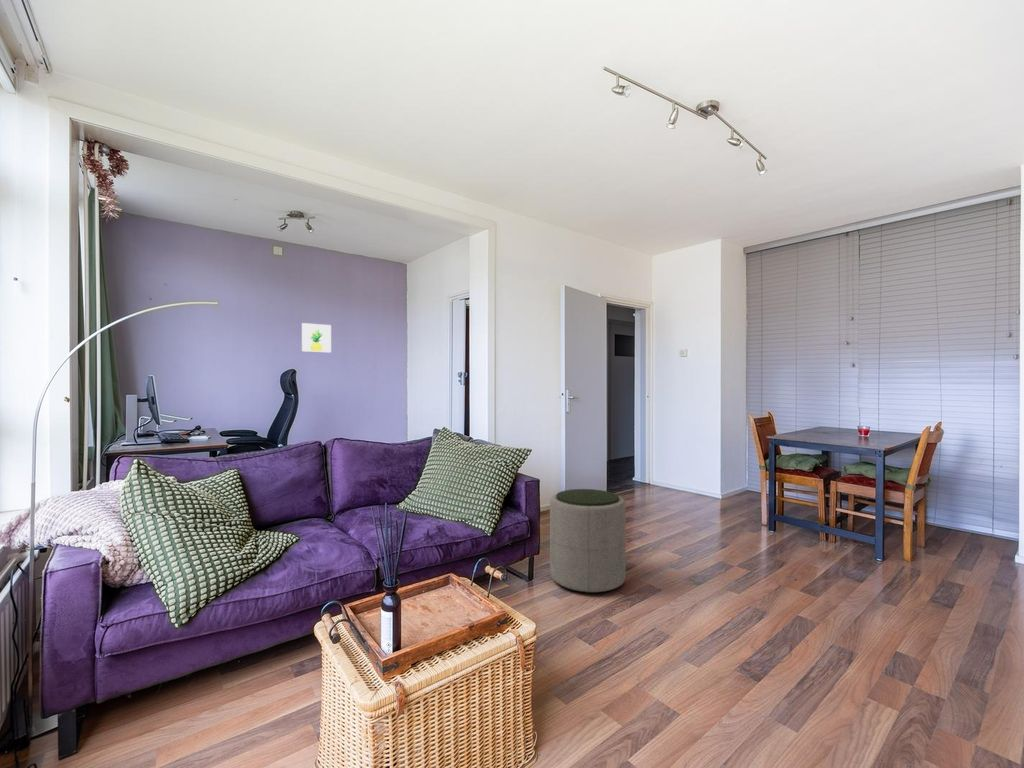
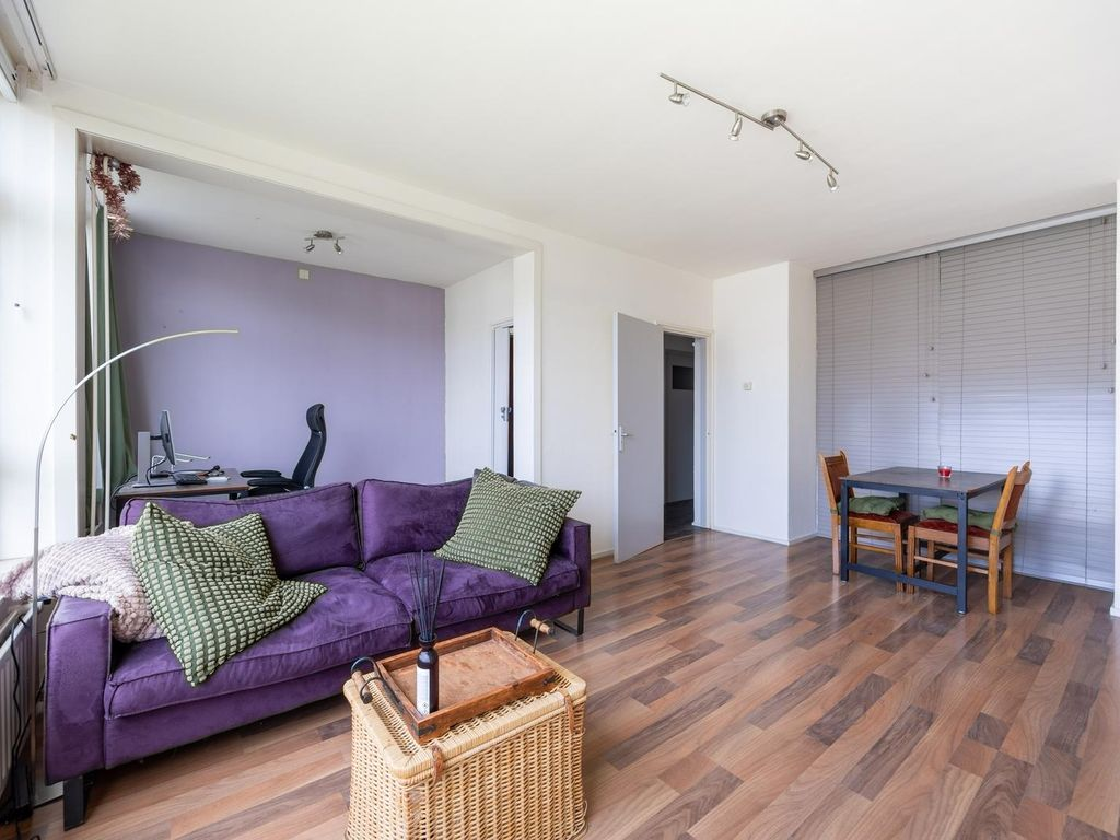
- ottoman [549,488,627,594]
- wall art [301,322,332,353]
